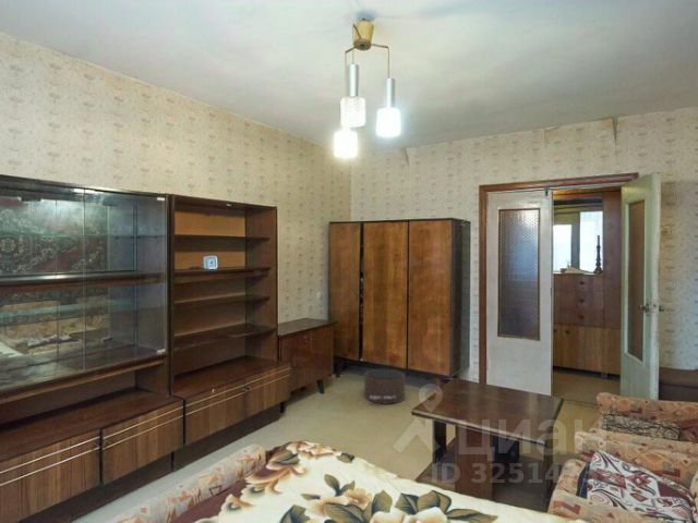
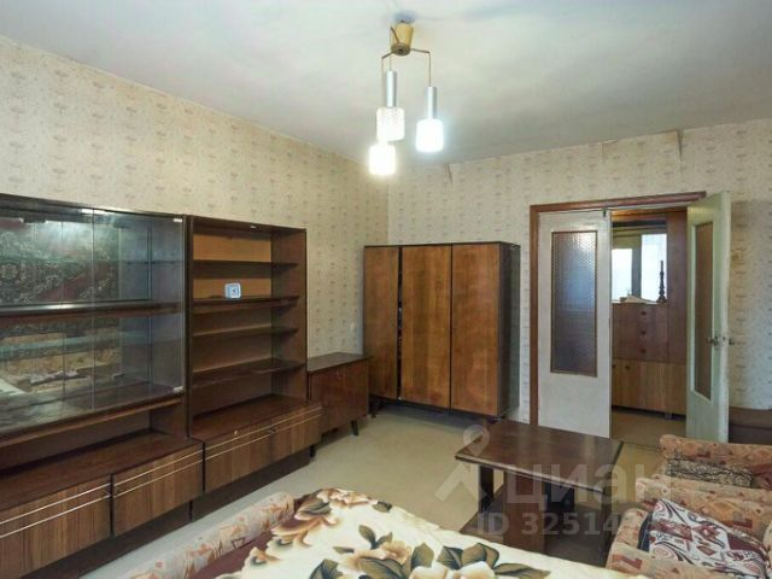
- pouf [363,368,406,405]
